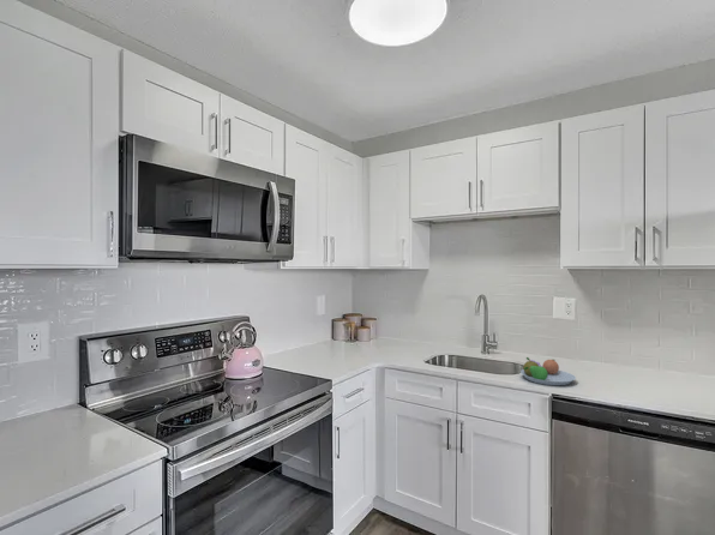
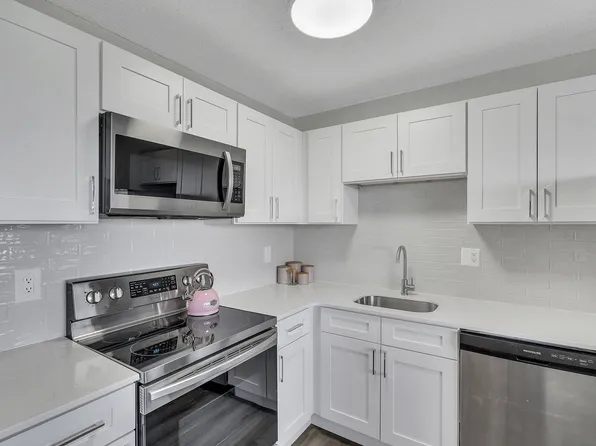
- fruit bowl [519,356,577,386]
